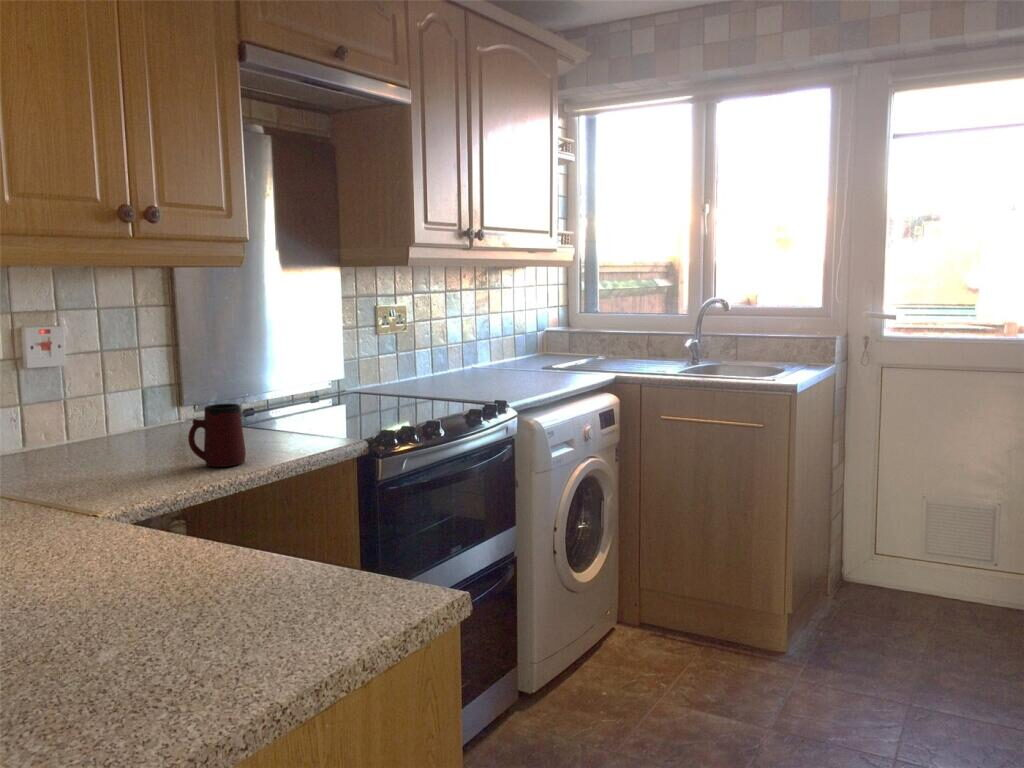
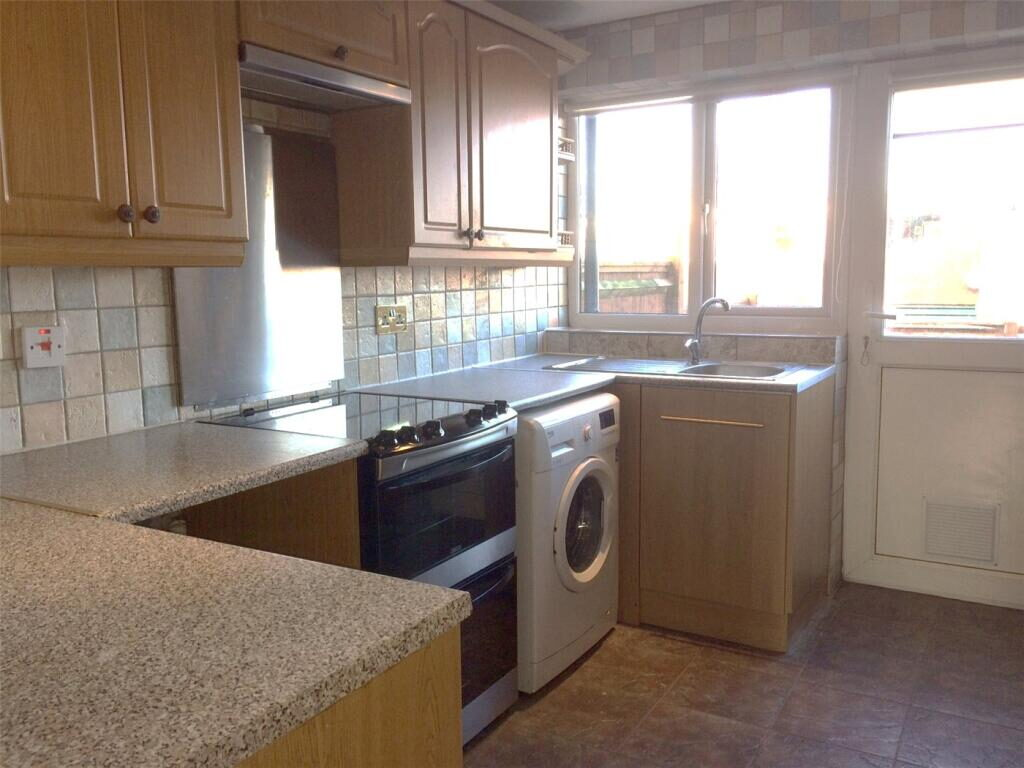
- mug [187,403,247,468]
